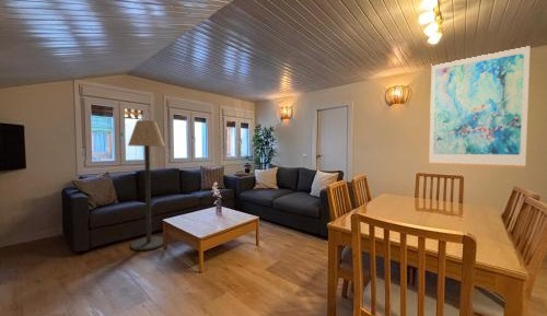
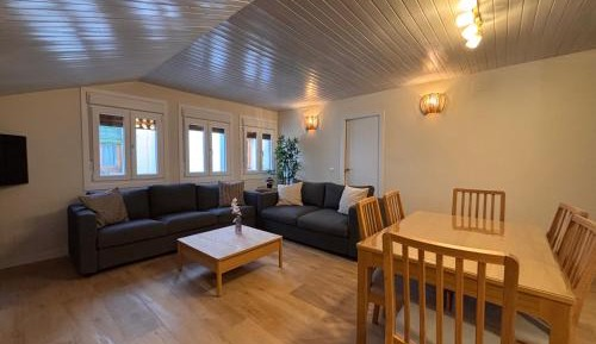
- wall art [428,45,531,169]
- floor lamp [127,119,166,251]
